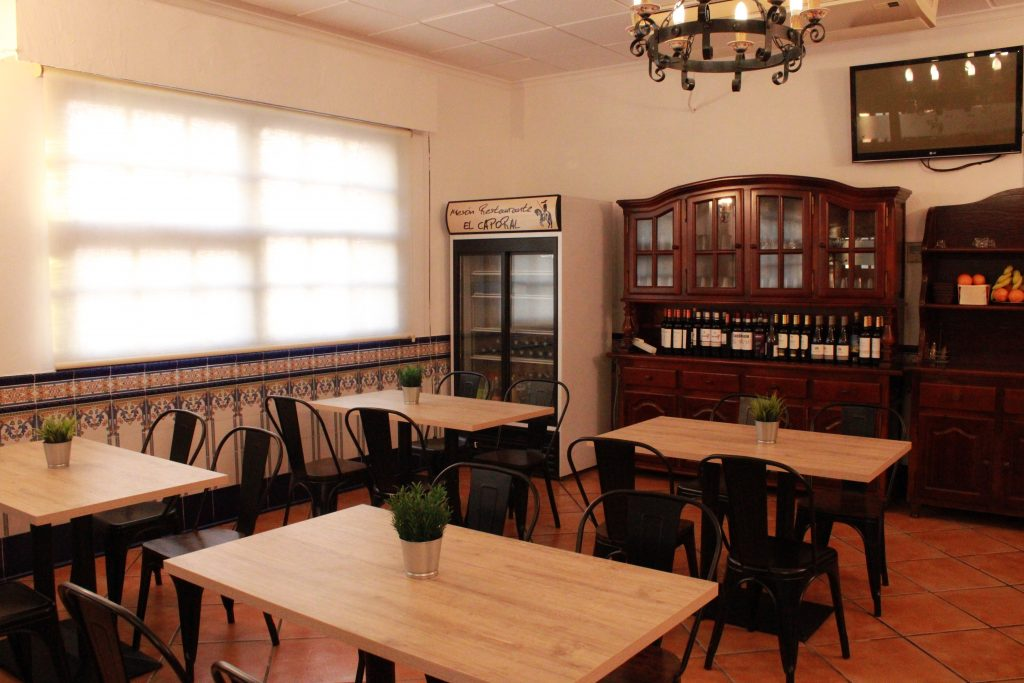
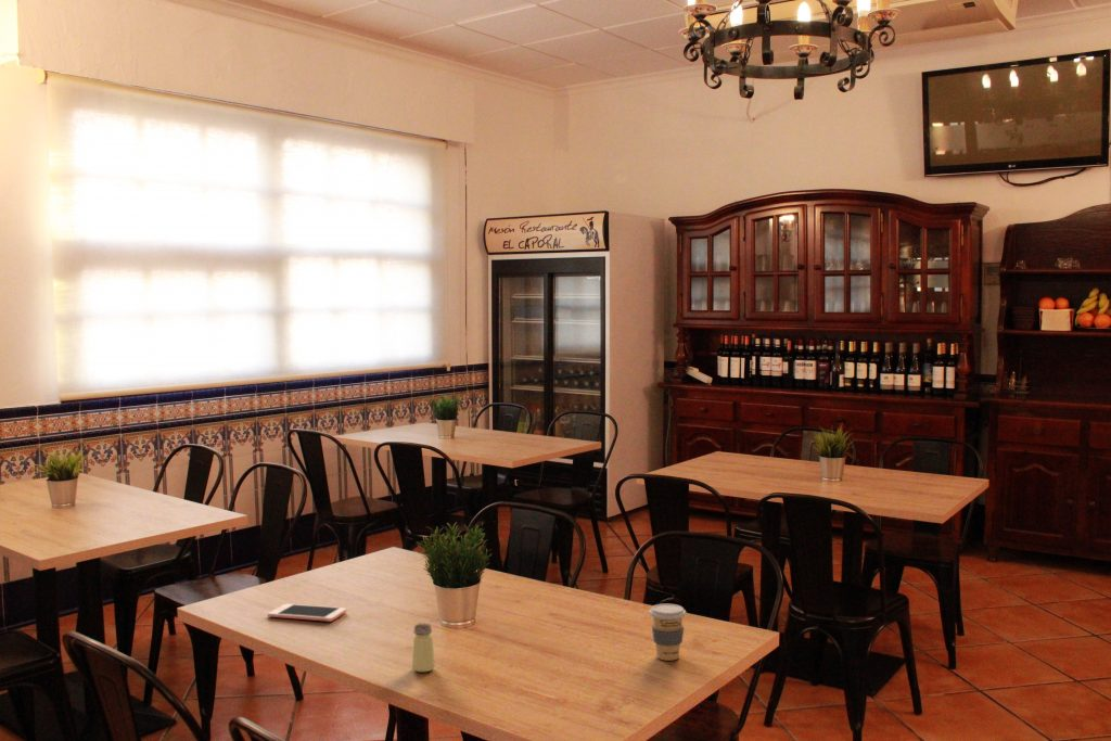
+ saltshaker [411,622,436,673]
+ coffee cup [648,603,687,662]
+ cell phone [267,603,347,623]
